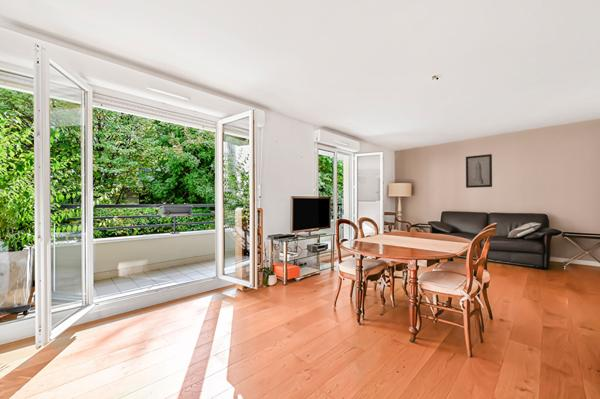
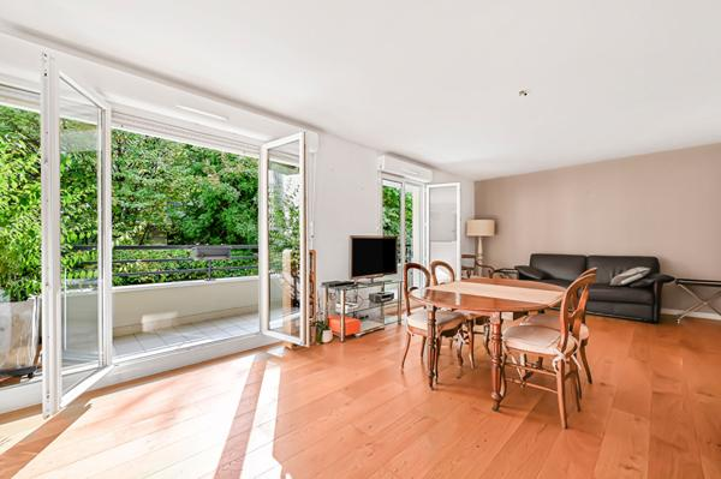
- wall art [465,153,493,189]
